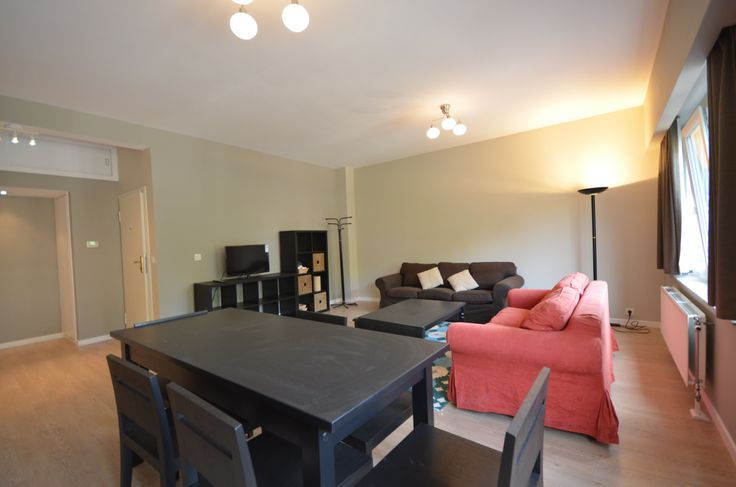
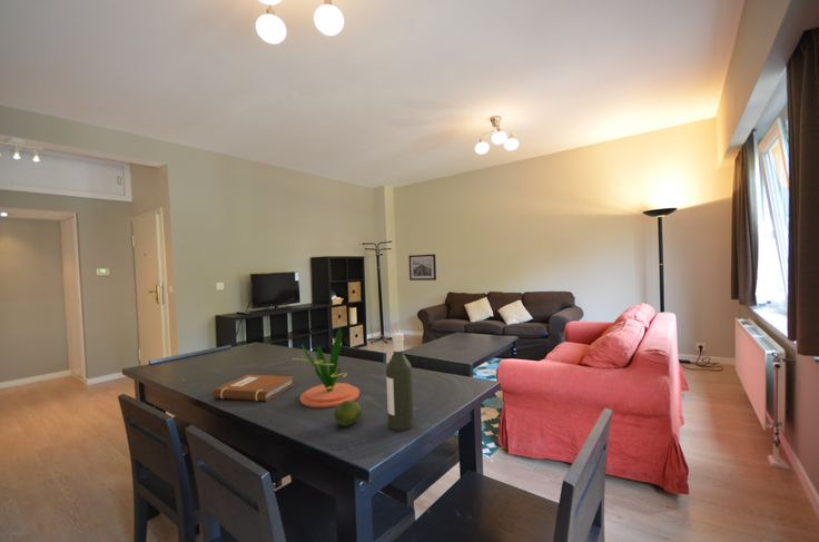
+ plant [292,327,361,408]
+ bottle [385,332,415,432]
+ wall art [407,254,437,282]
+ notebook [213,374,296,402]
+ fruit [333,401,363,427]
